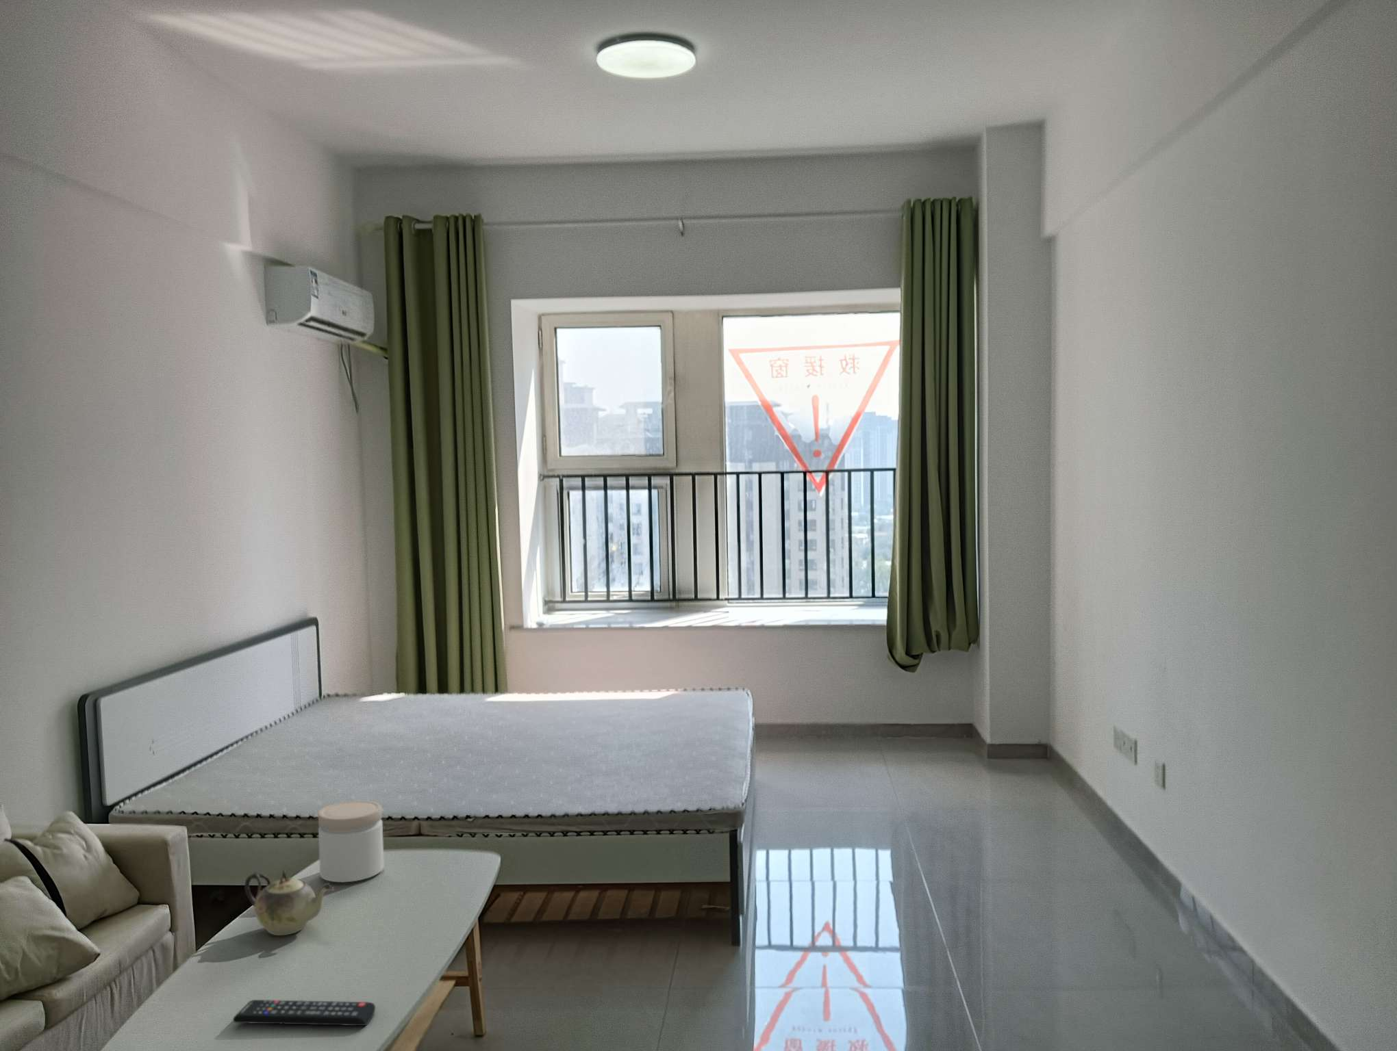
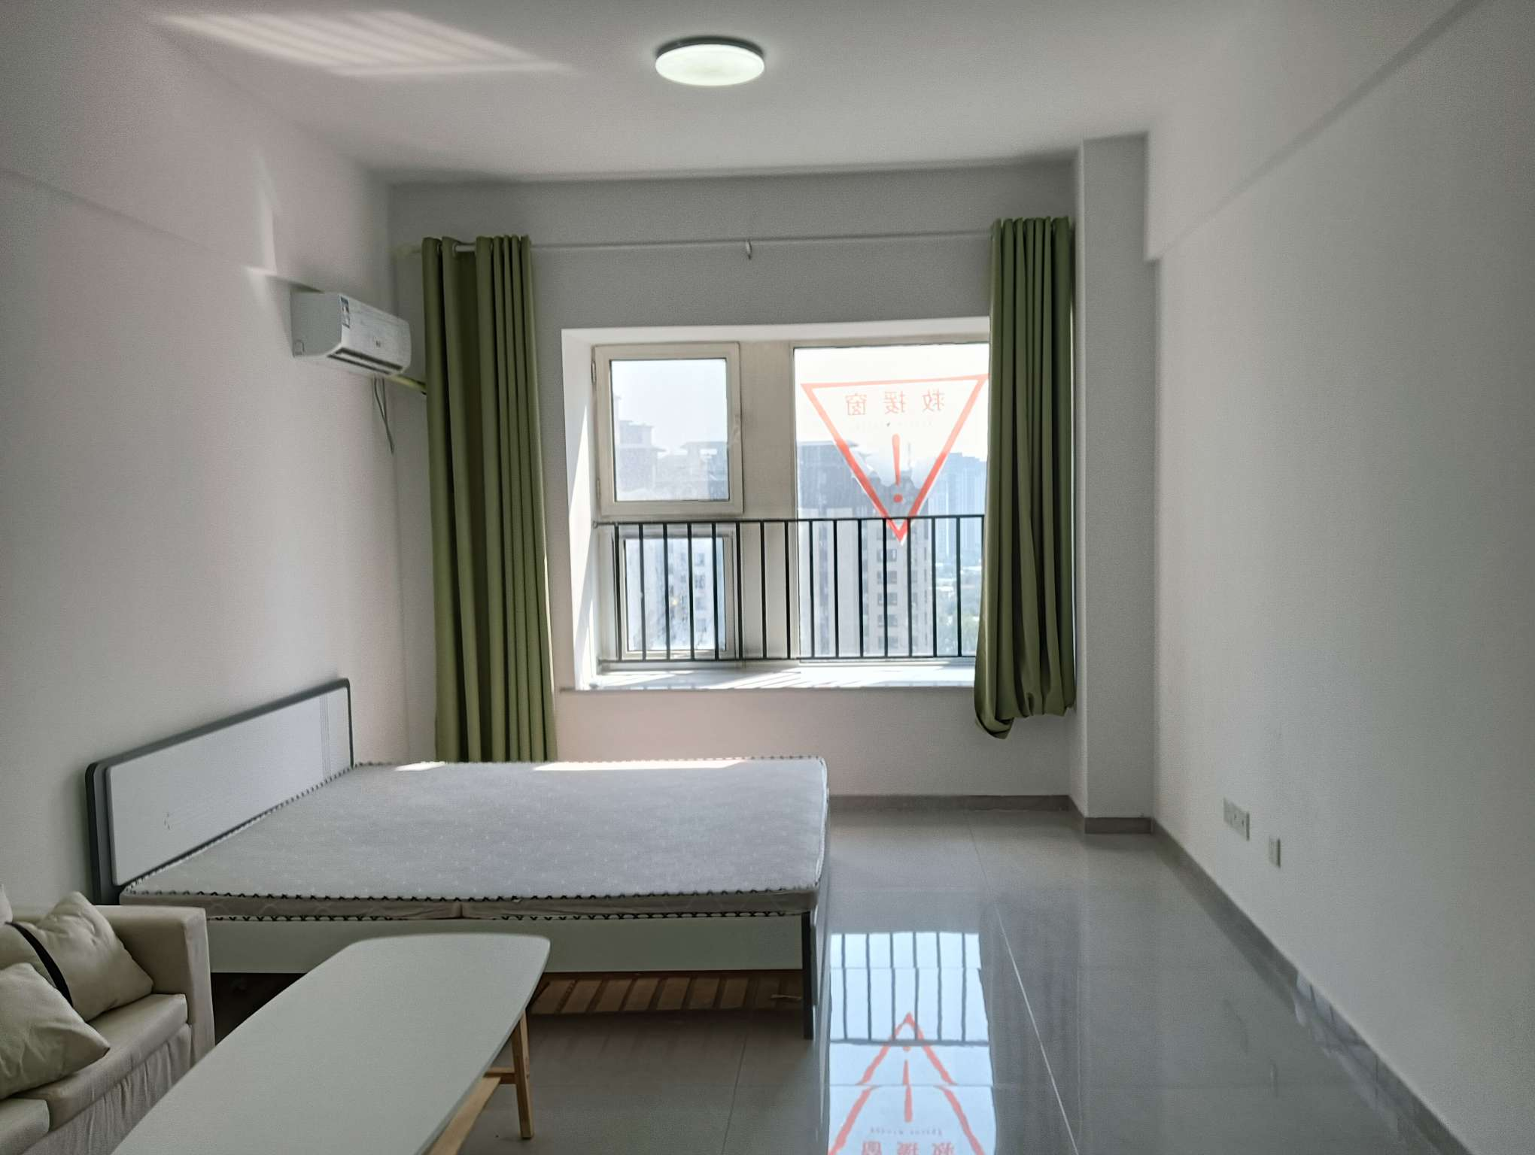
- teapot [244,869,335,936]
- remote control [232,999,375,1027]
- jar [318,800,384,883]
